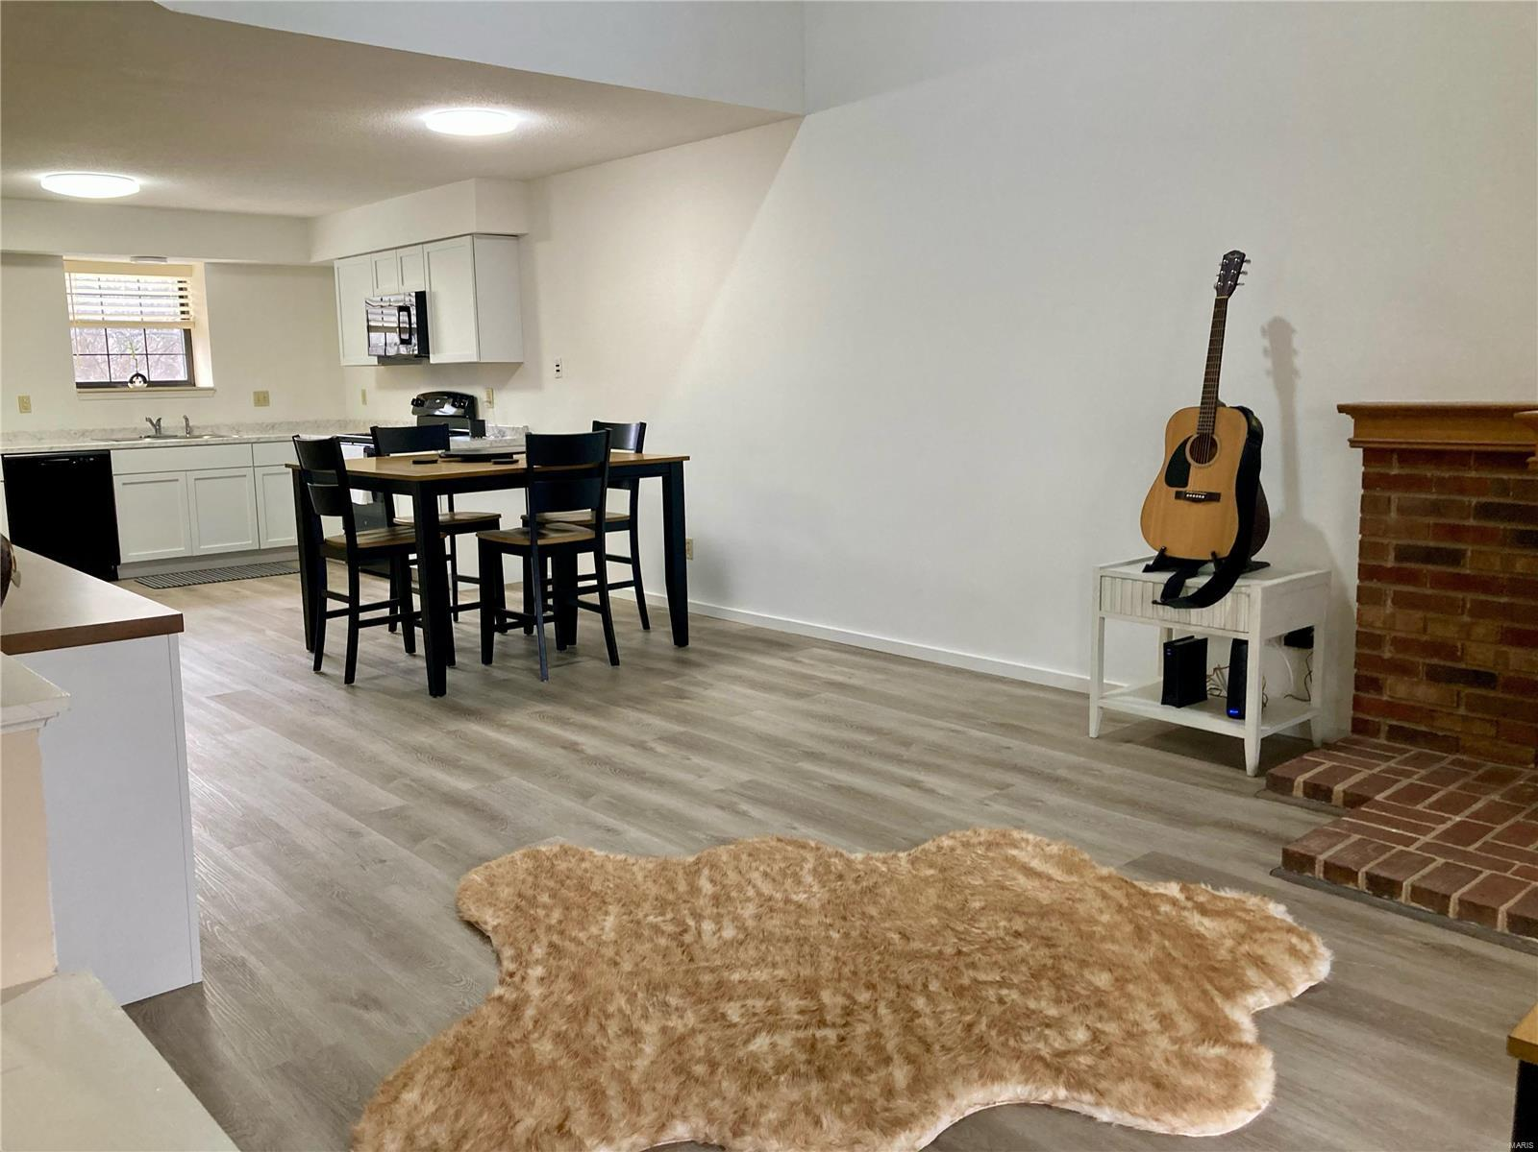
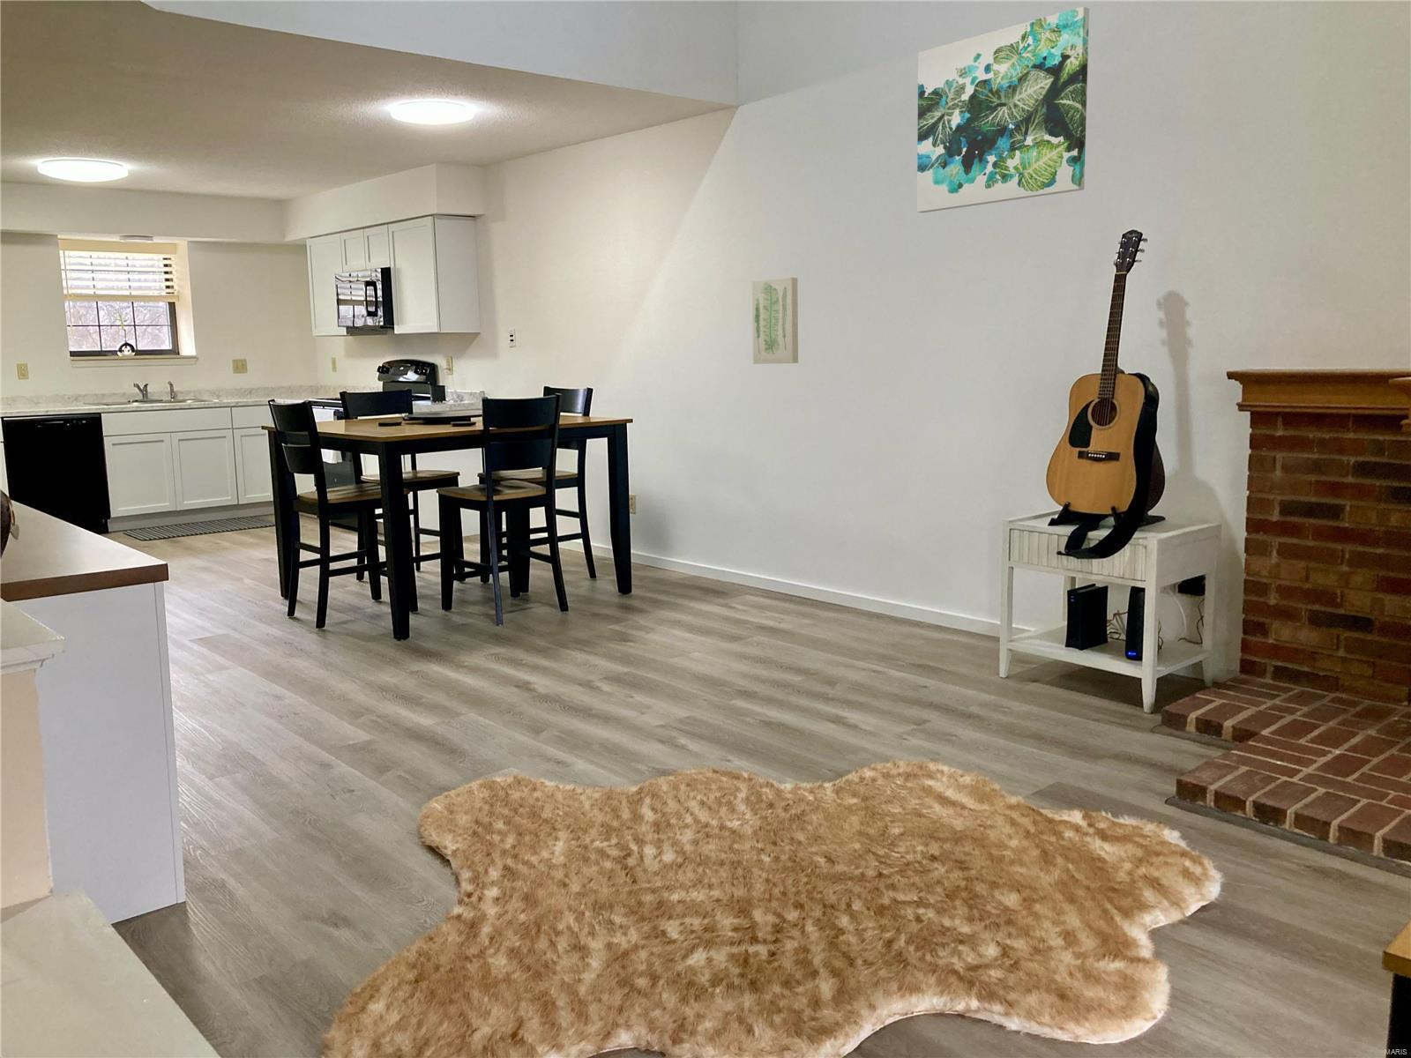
+ wall art [751,277,799,365]
+ wall art [917,7,1090,213]
